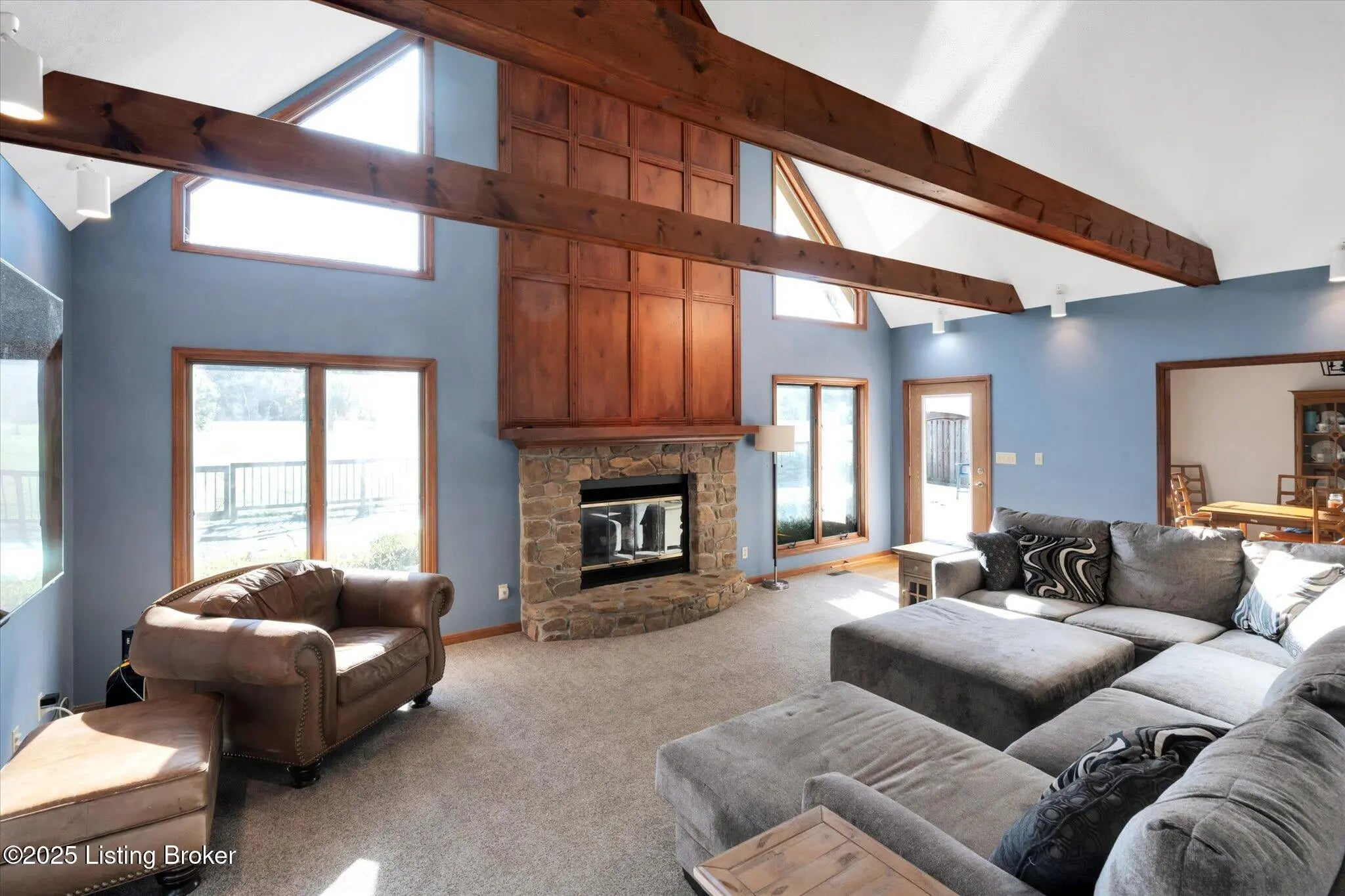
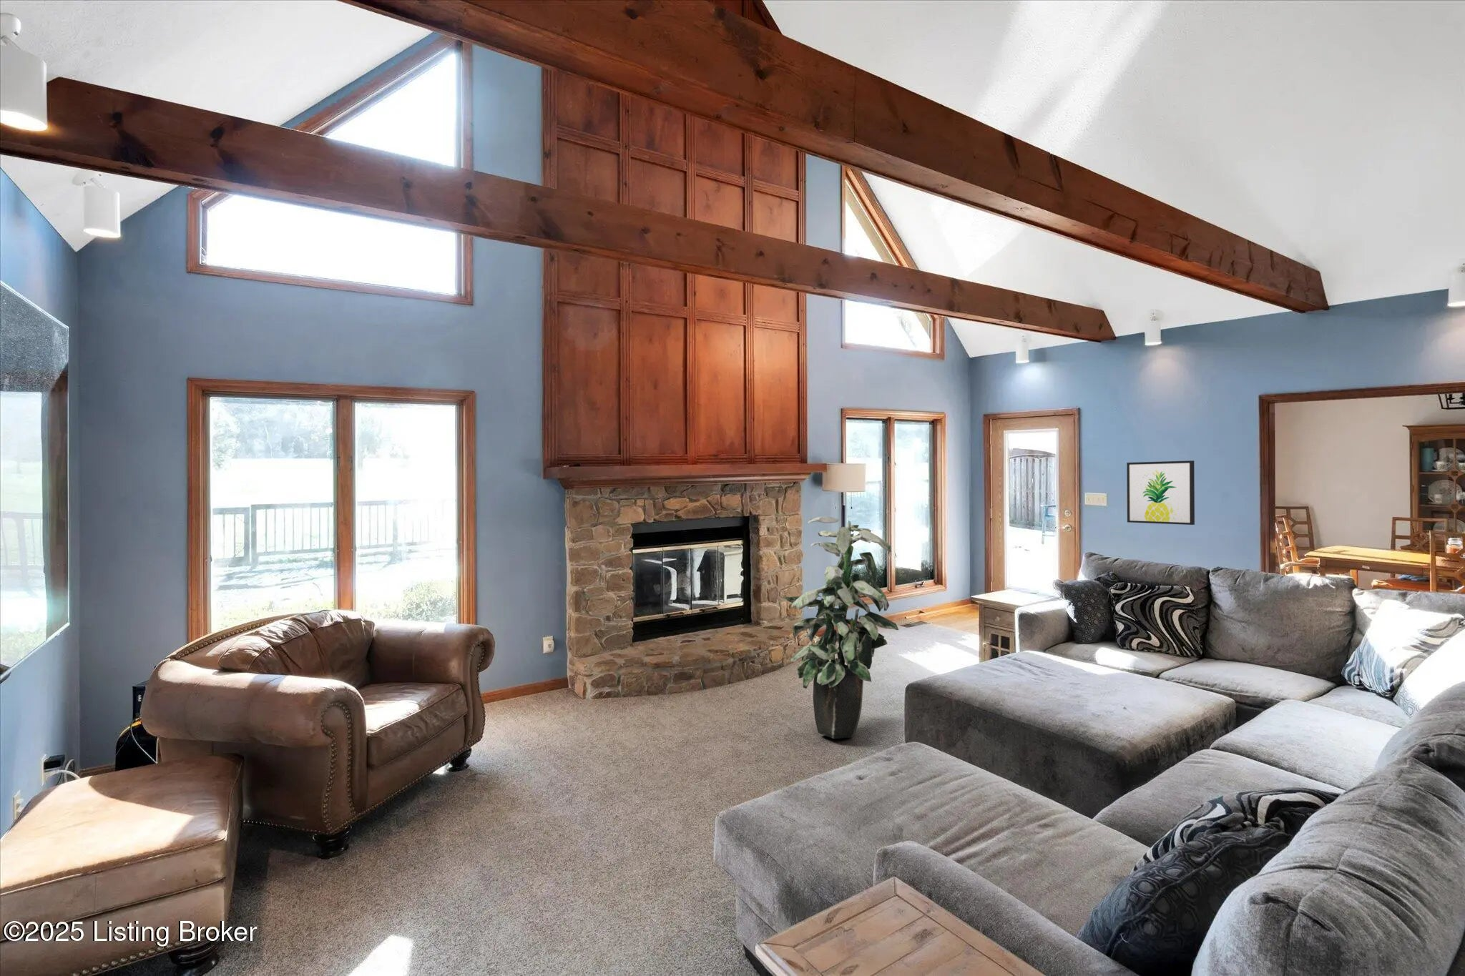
+ wall art [1126,460,1195,525]
+ indoor plant [782,515,900,740]
